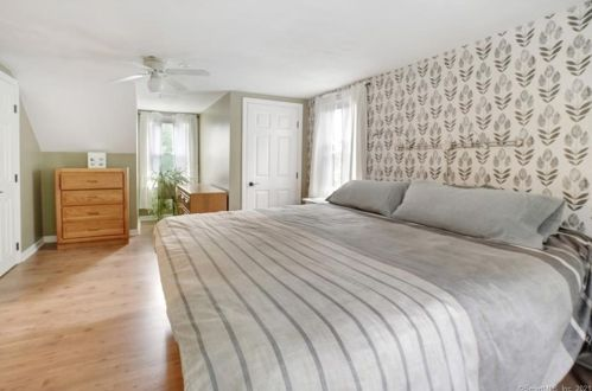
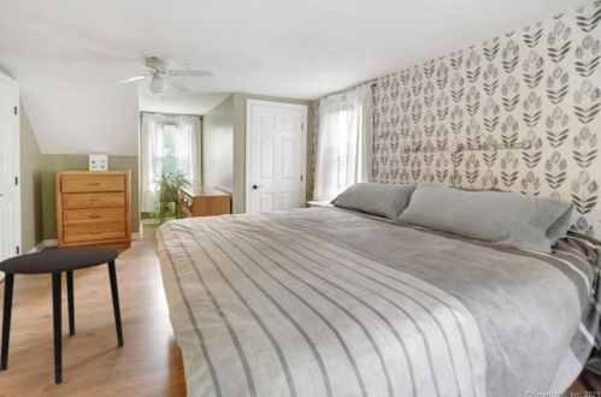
+ side table [0,245,125,385]
